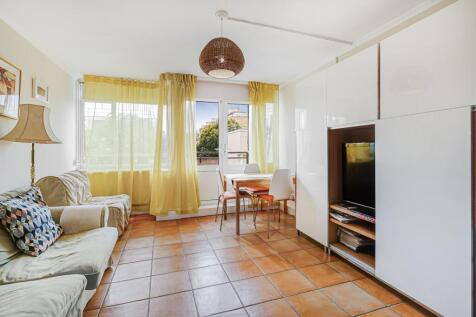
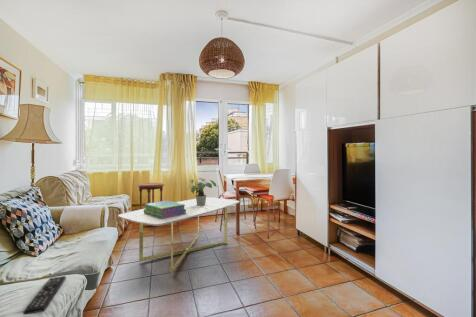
+ stack of books [143,200,187,218]
+ side table [137,182,165,229]
+ coffee table [117,196,240,274]
+ potted plant [186,177,218,206]
+ remote control [22,275,67,316]
